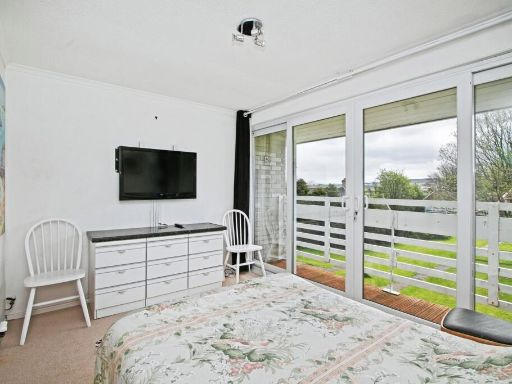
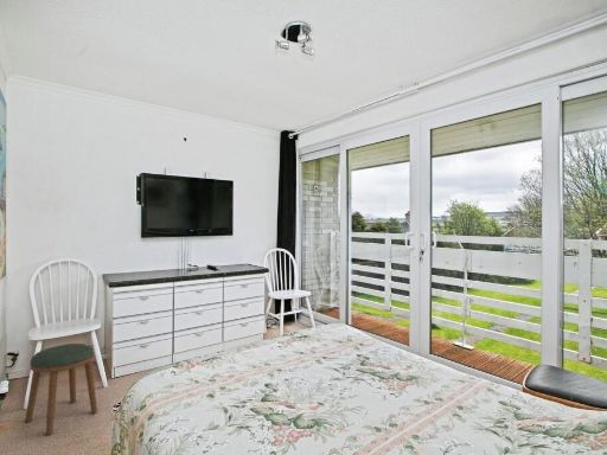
+ stool [24,342,98,436]
